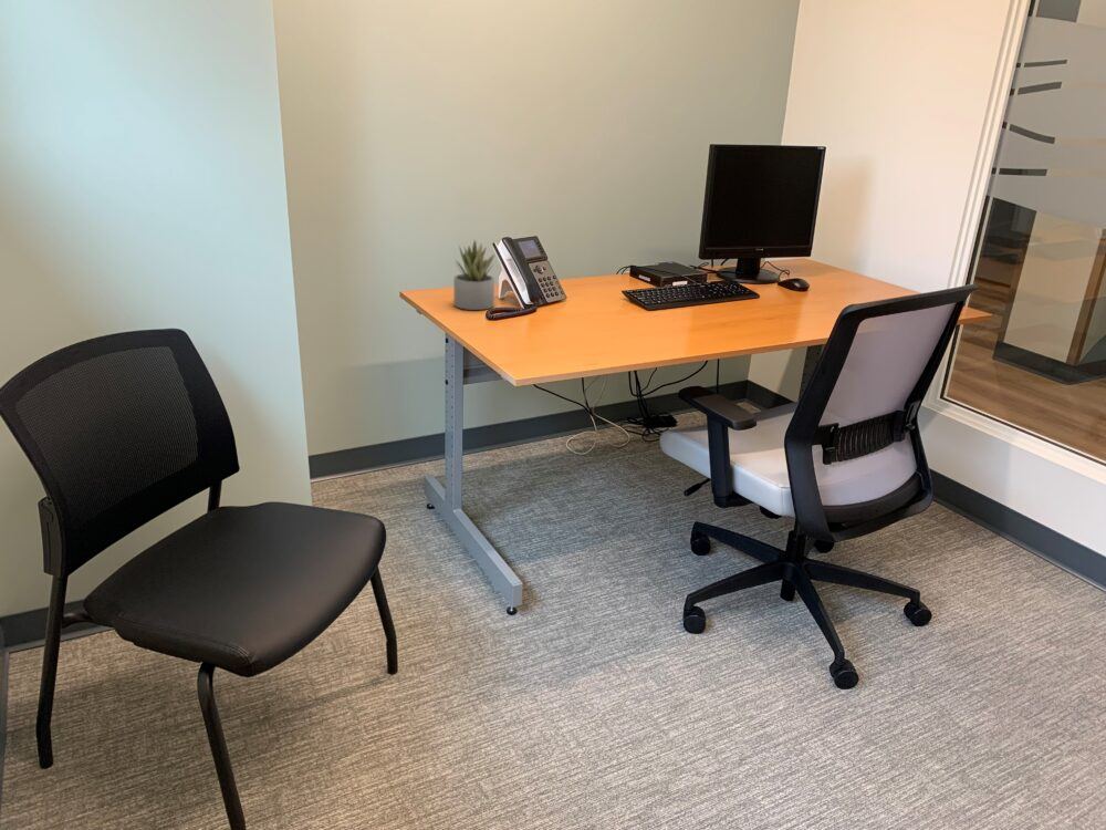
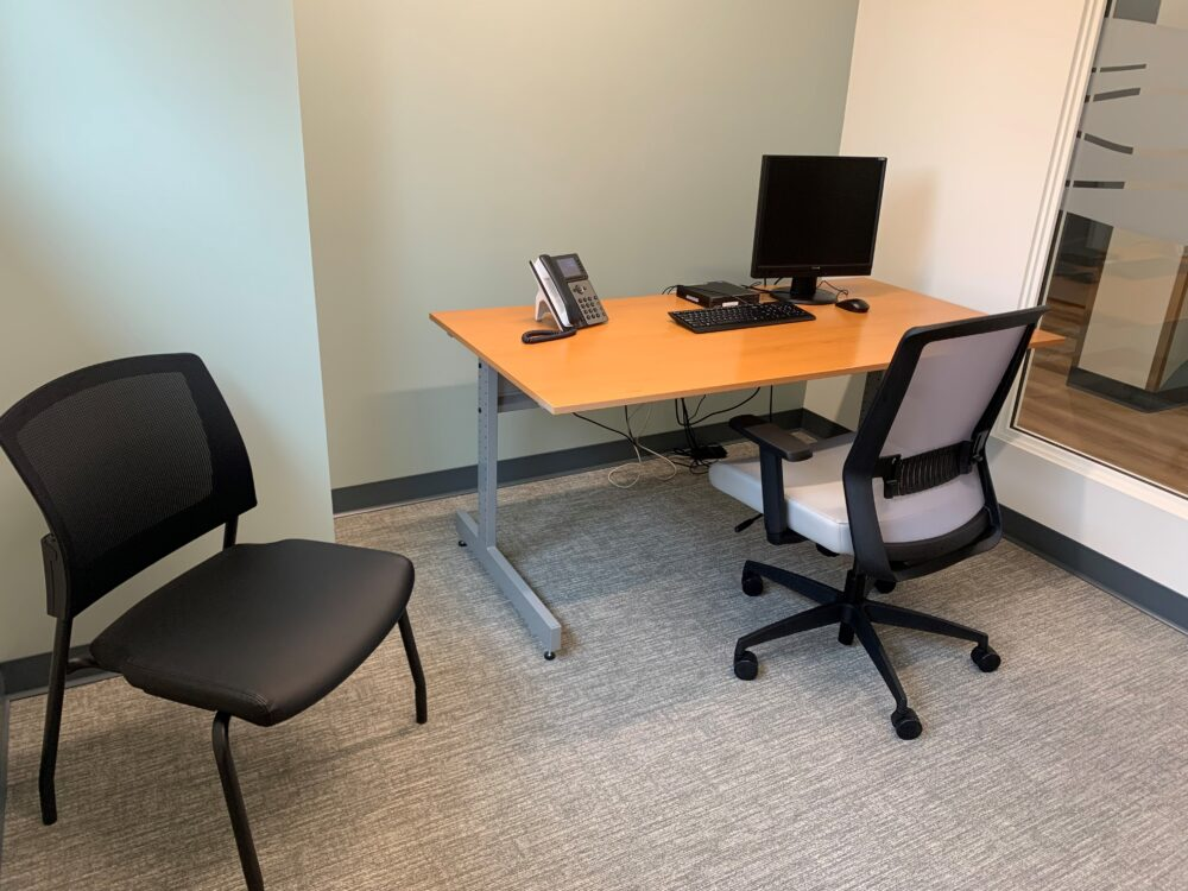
- succulent plant [452,239,497,311]
